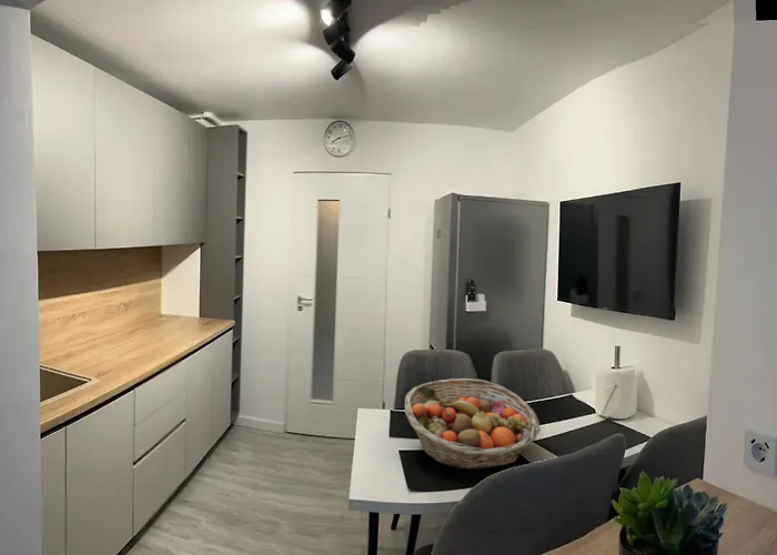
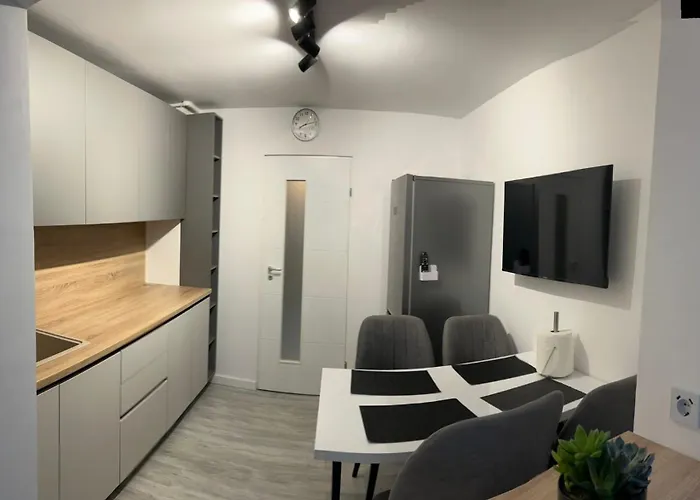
- fruit basket [404,377,541,471]
